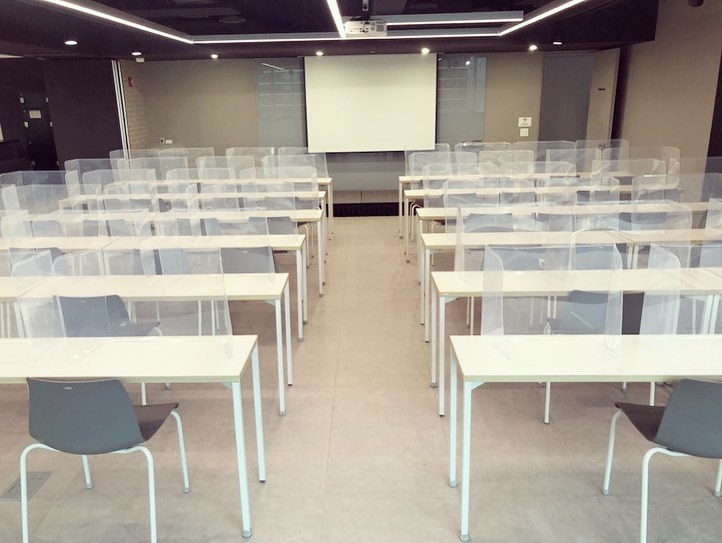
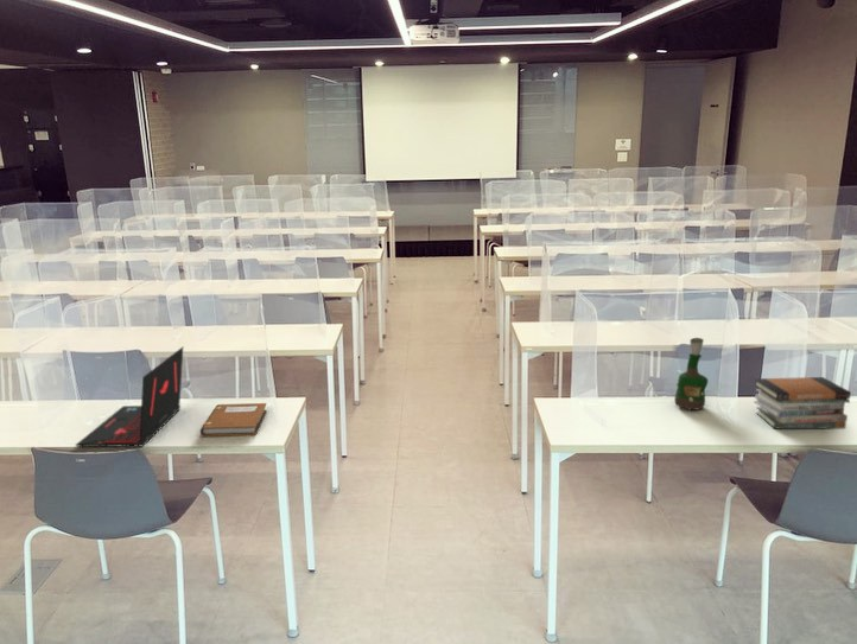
+ notebook [199,402,268,438]
+ grog bottle [673,337,709,412]
+ laptop [75,346,184,448]
+ book stack [753,376,852,429]
